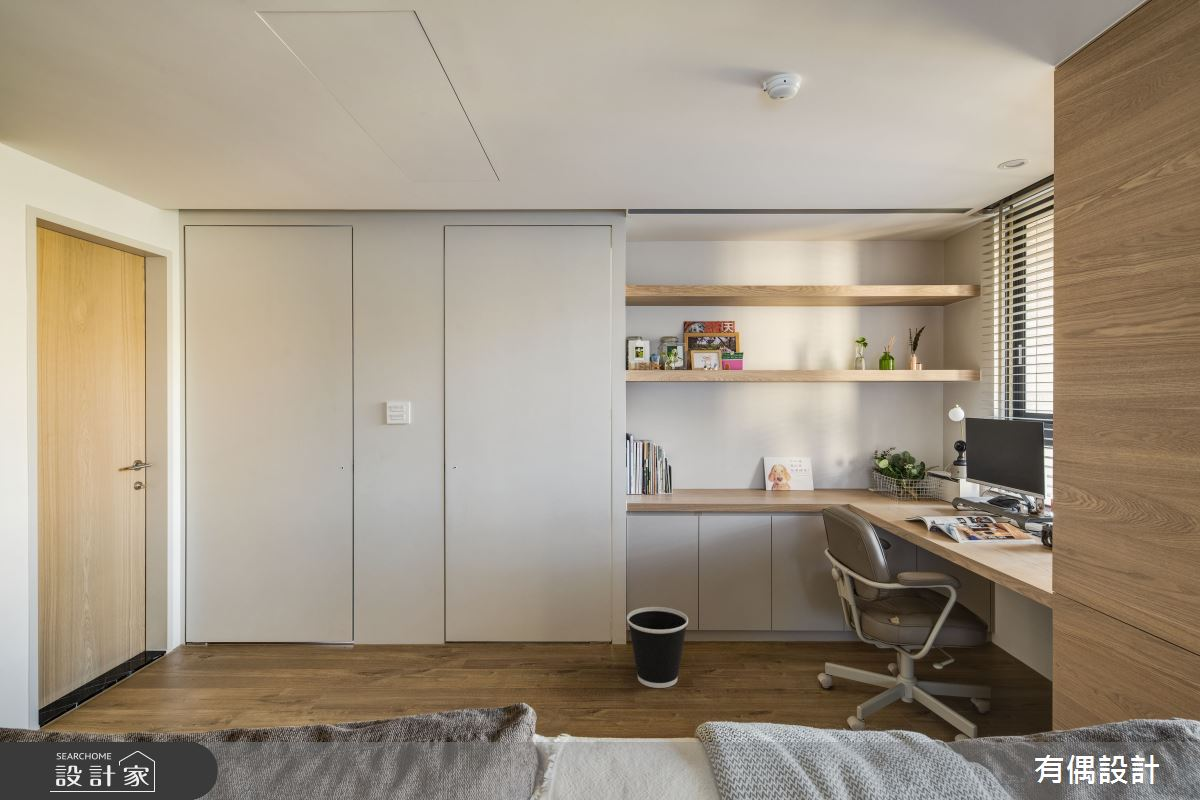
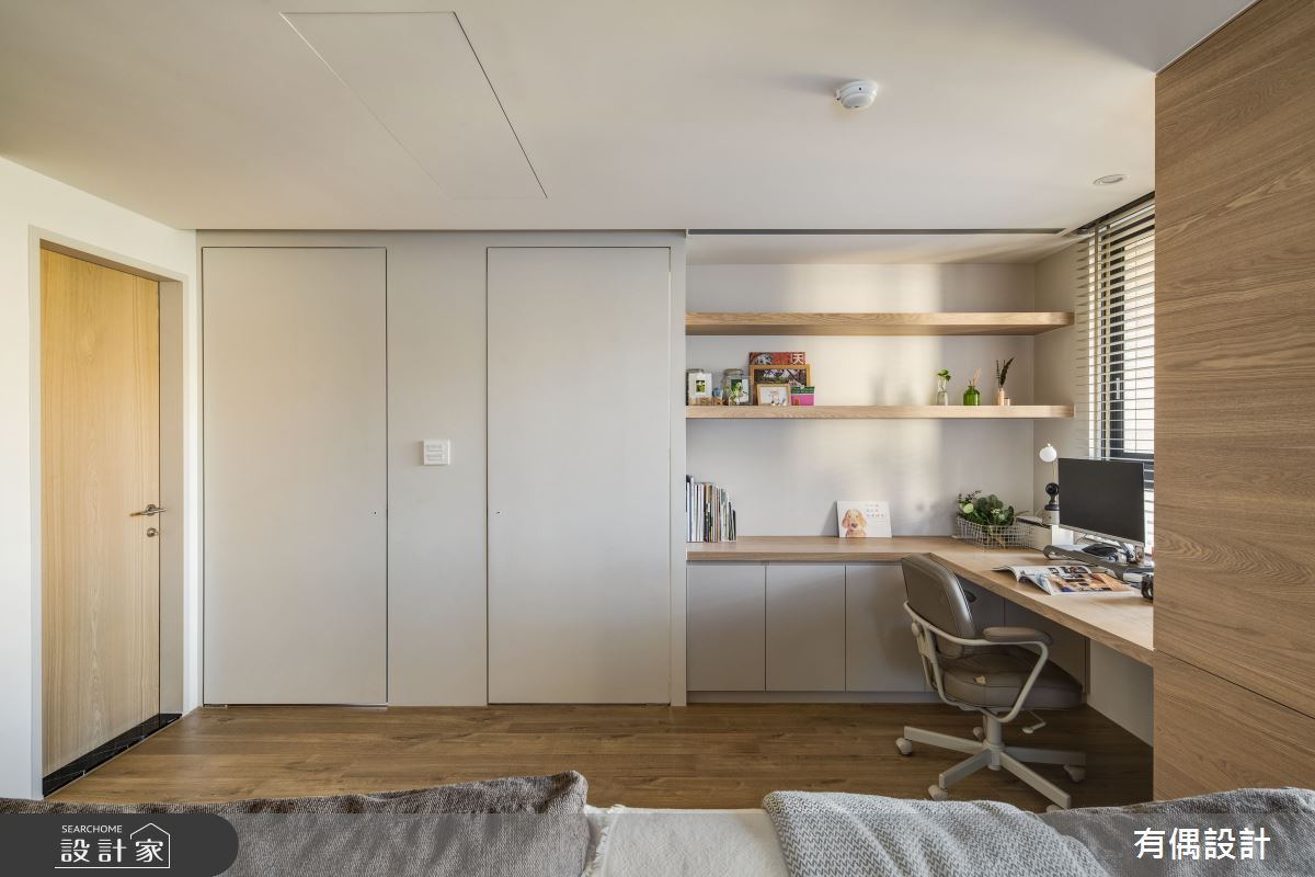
- wastebasket [626,606,689,689]
